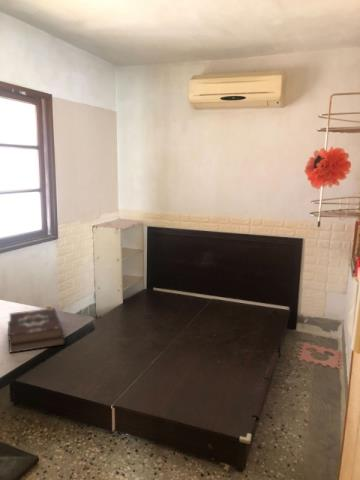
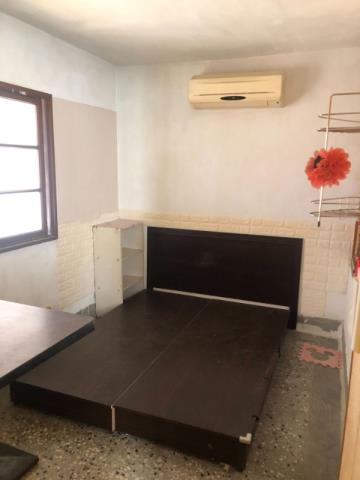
- hardback book [7,307,66,354]
